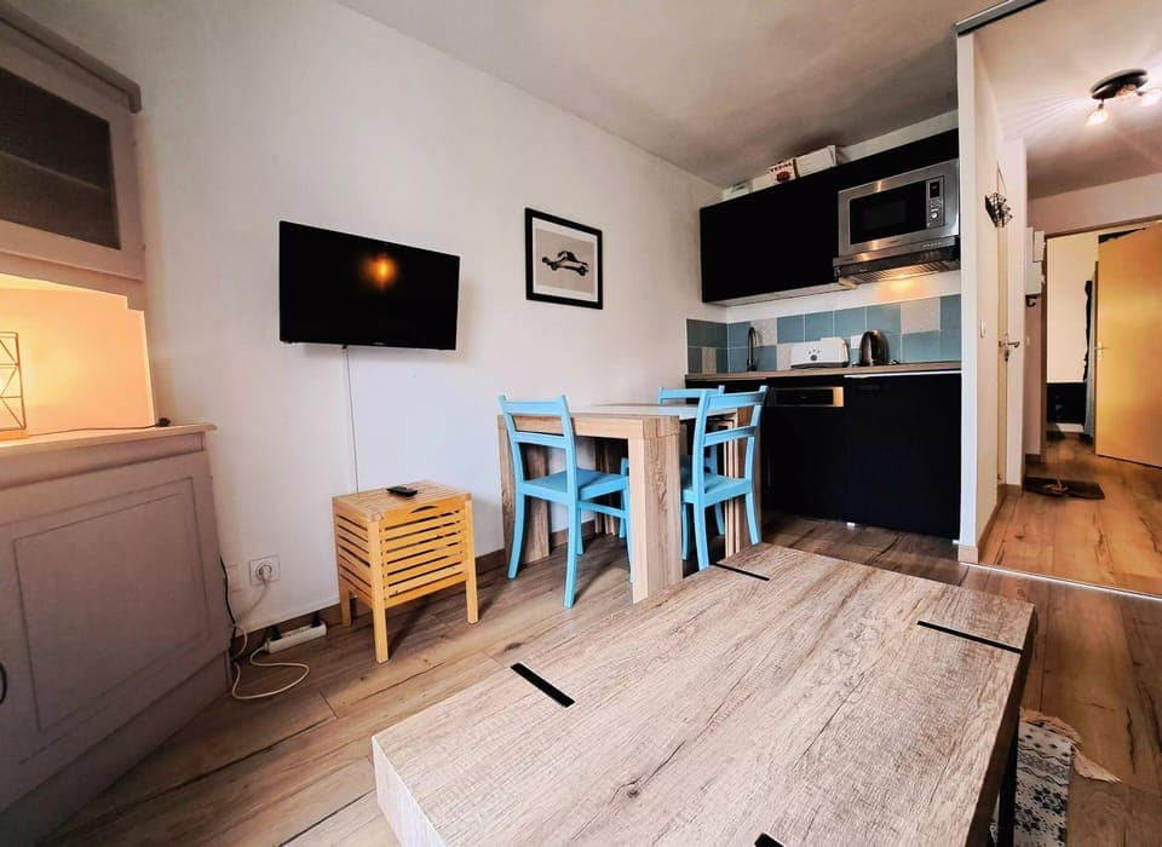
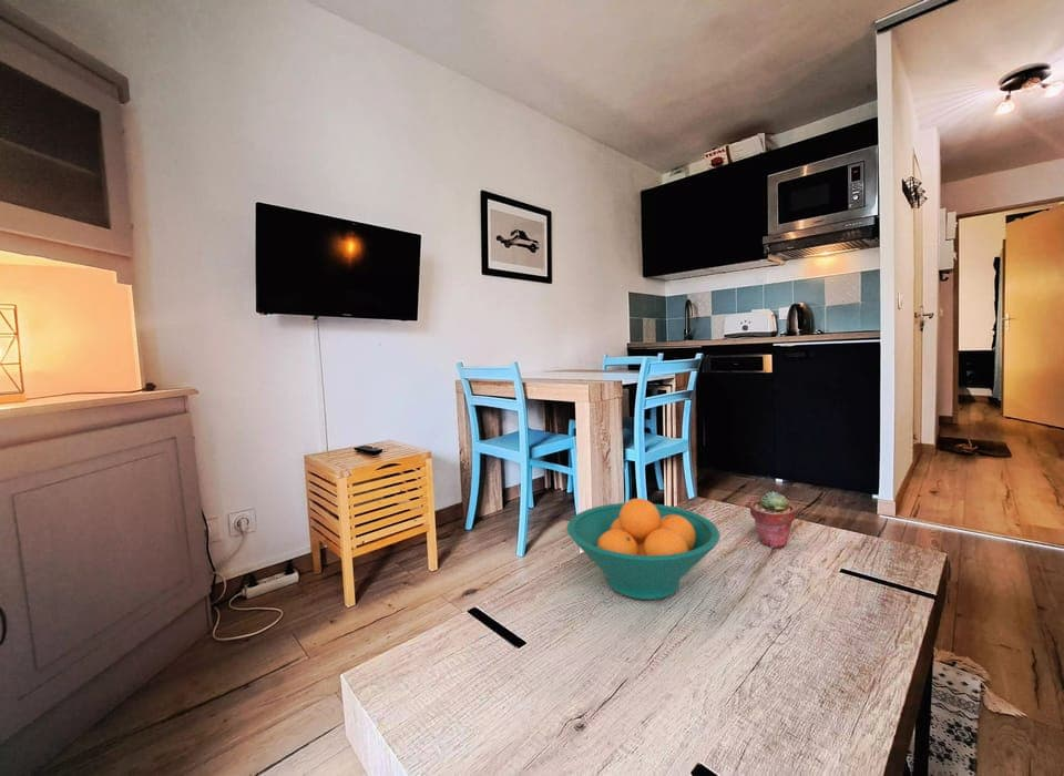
+ fruit bowl [566,497,722,601]
+ potted succulent [748,490,797,549]
